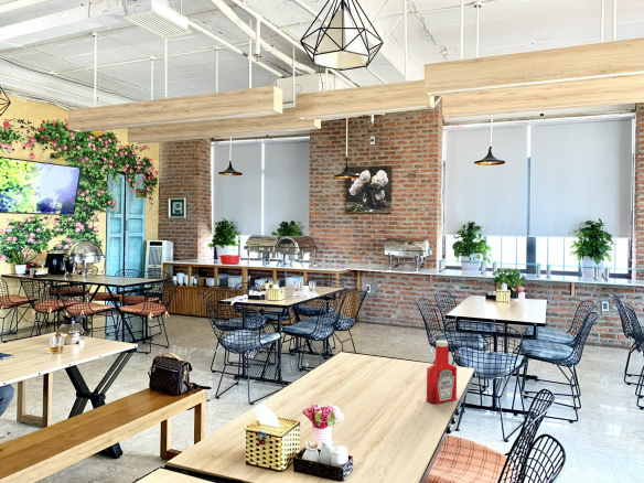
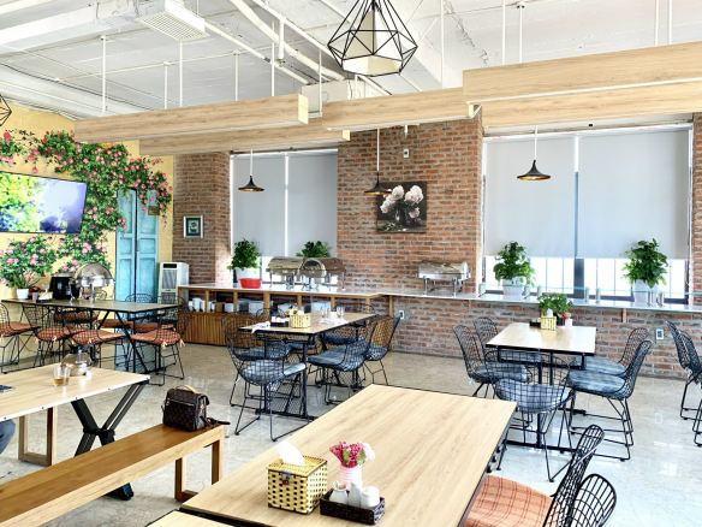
- soap bottle [426,340,458,405]
